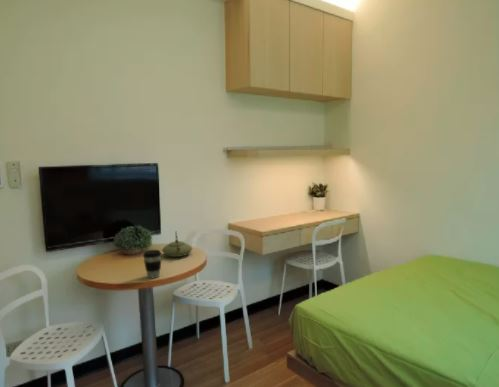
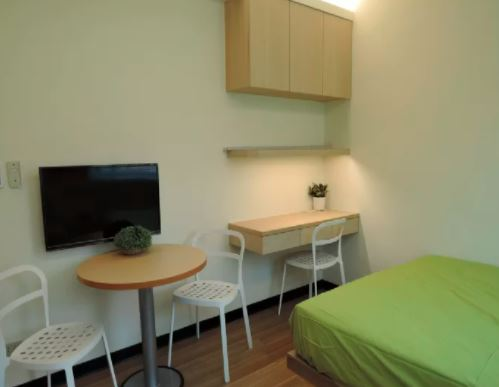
- teapot [161,231,193,258]
- coffee cup [142,249,163,279]
